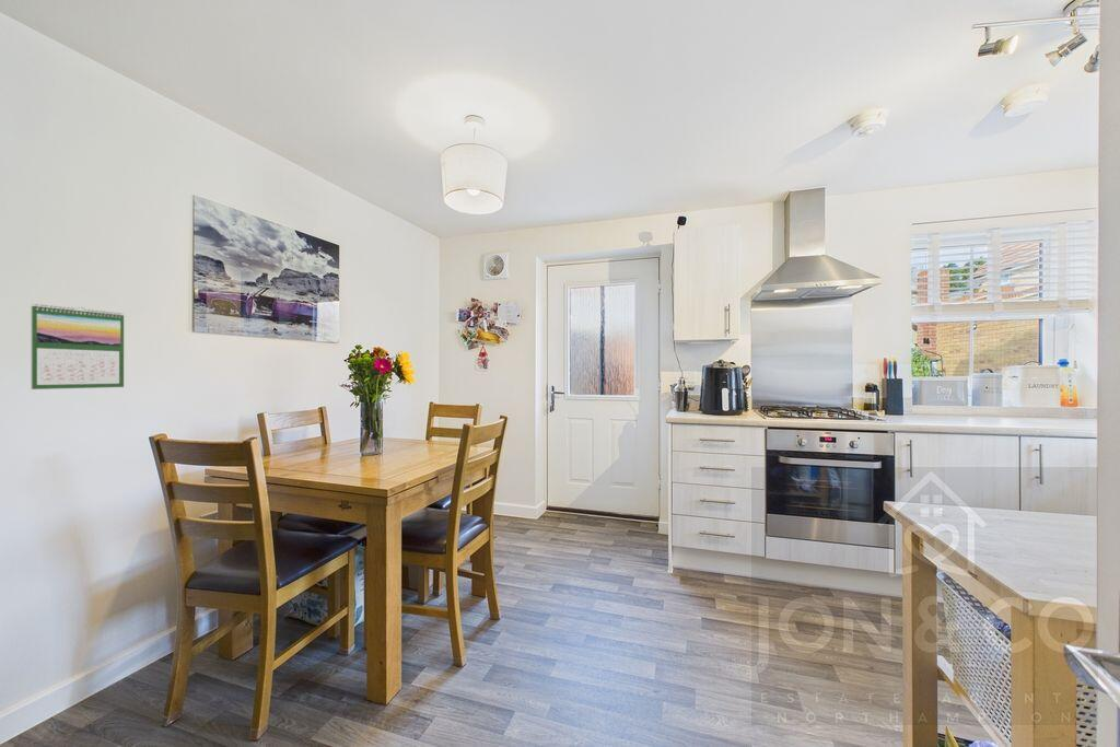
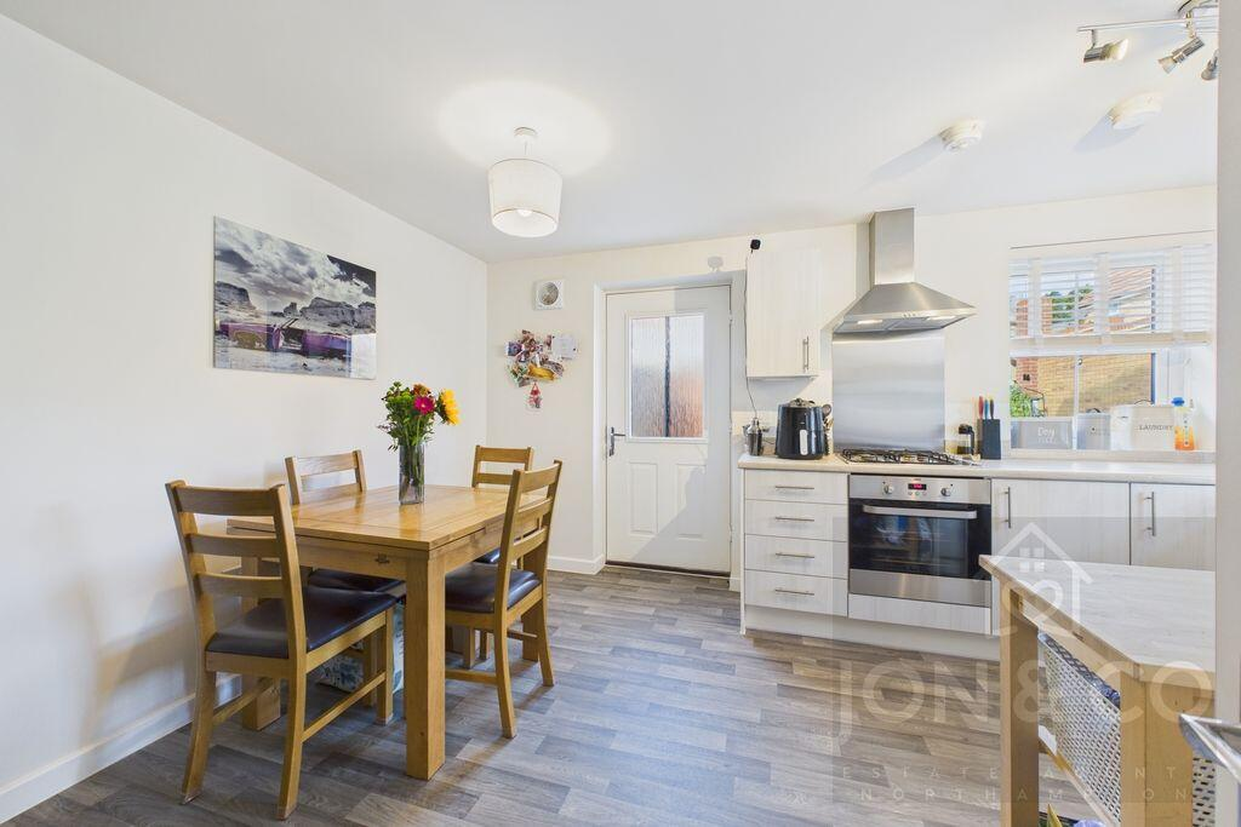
- calendar [31,303,125,390]
